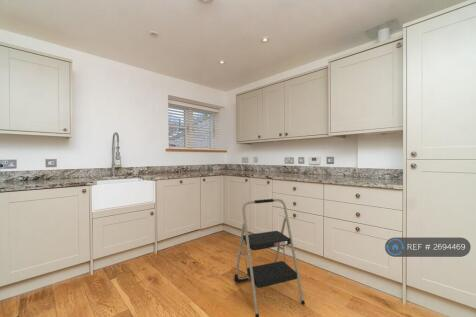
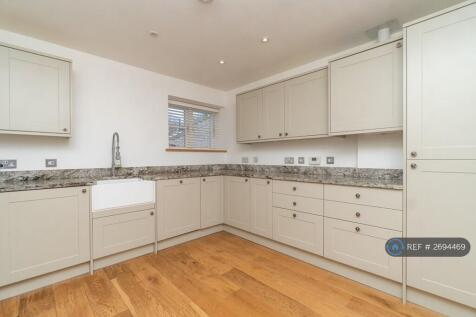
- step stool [233,198,306,317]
